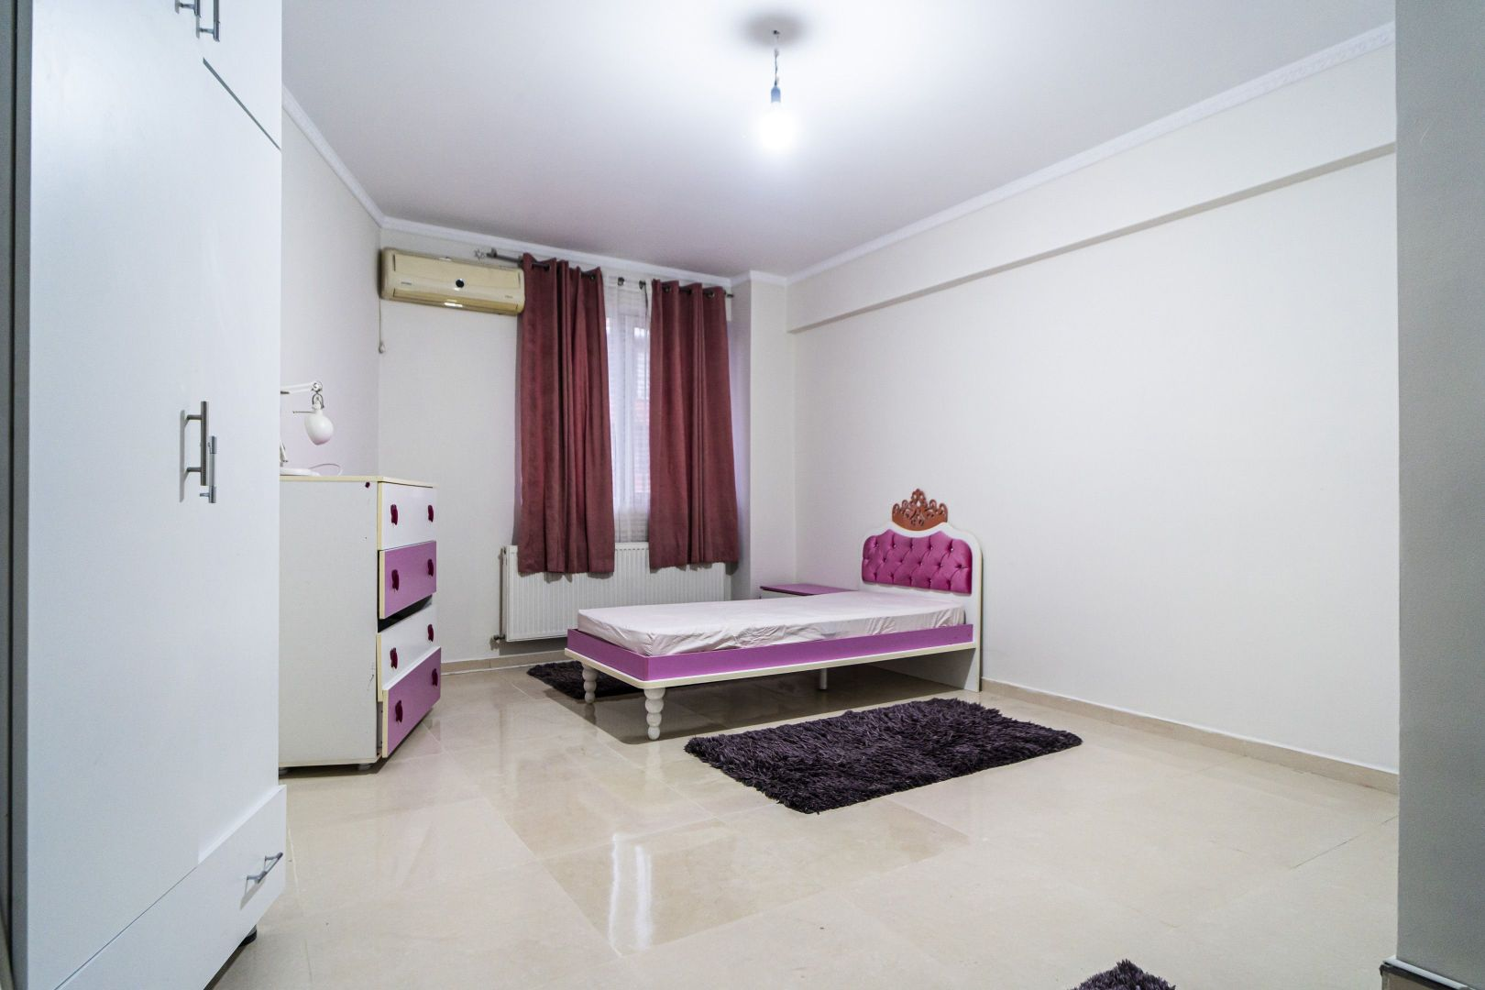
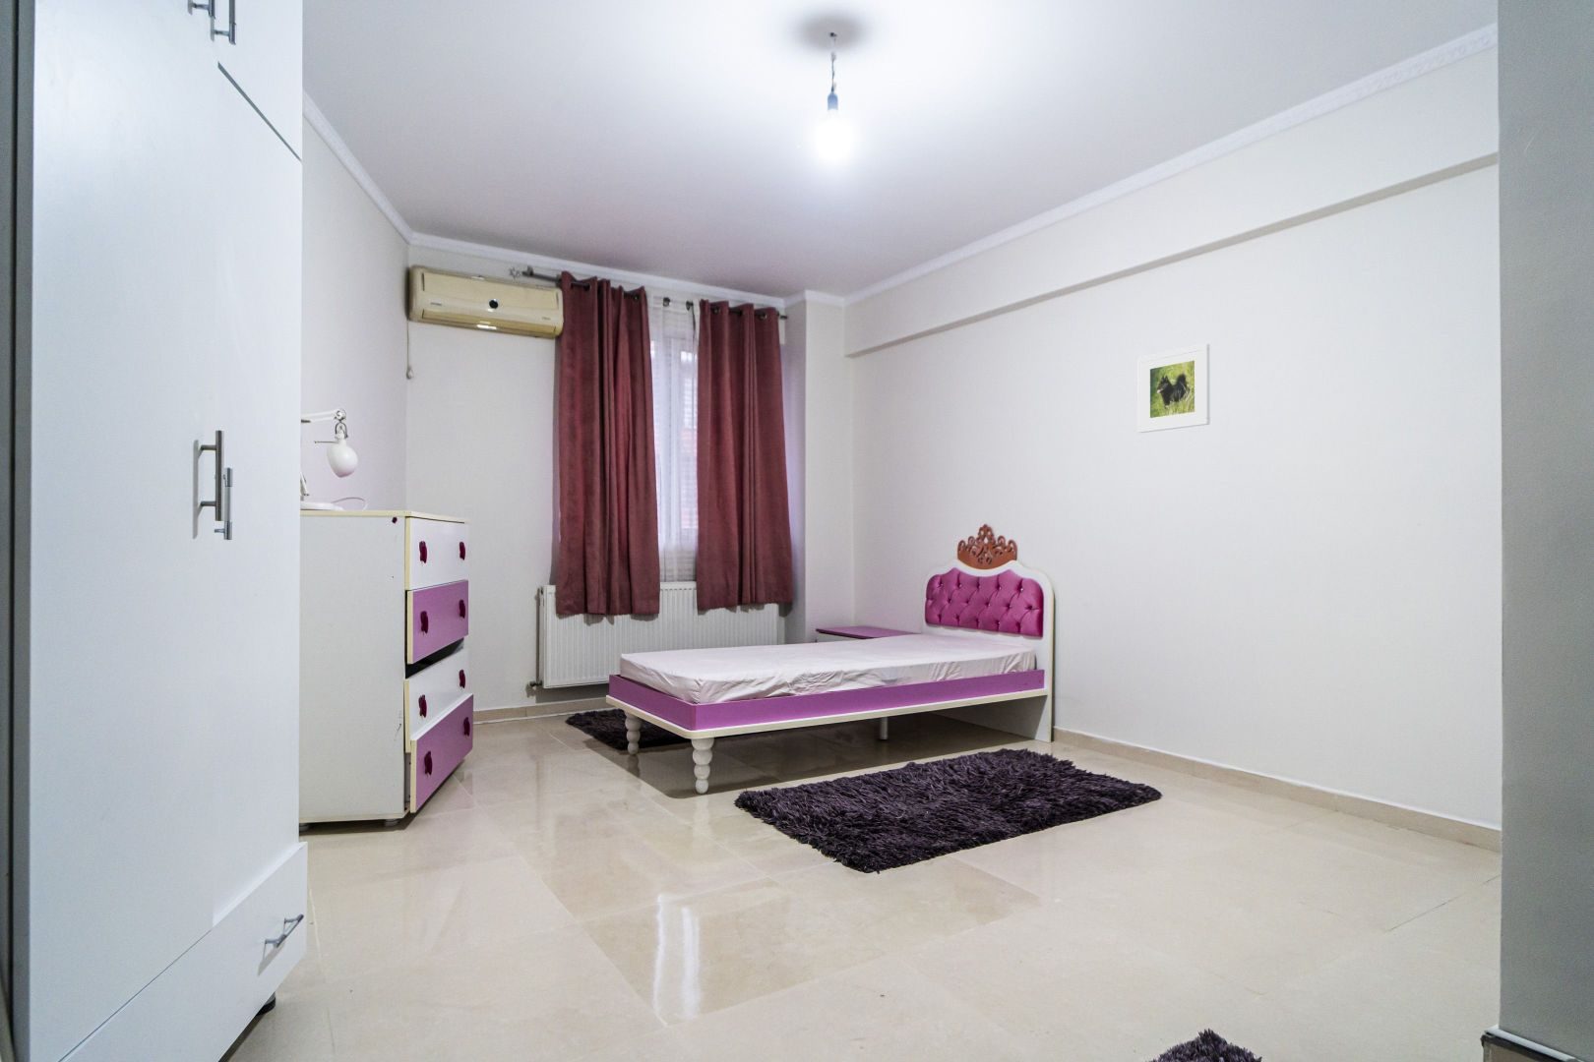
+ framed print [1137,343,1211,434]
